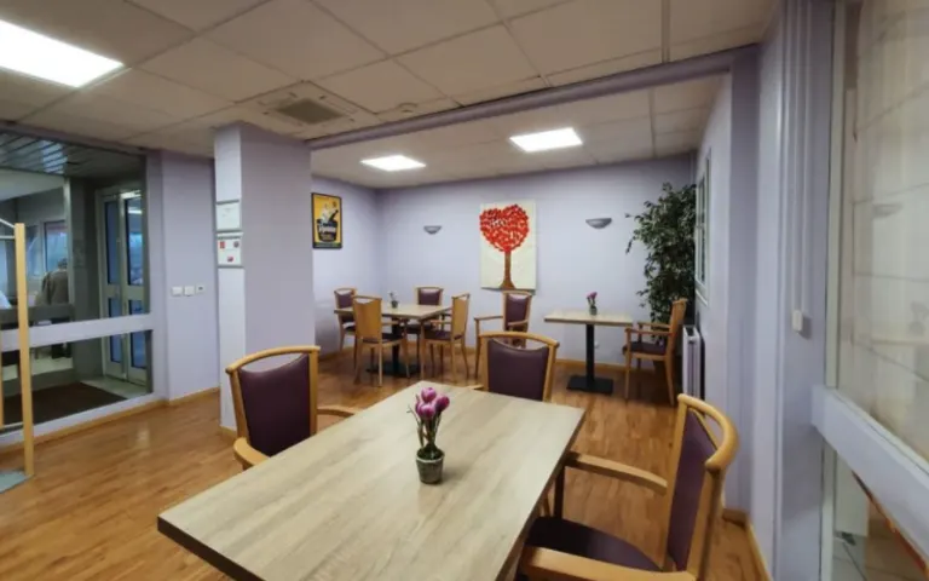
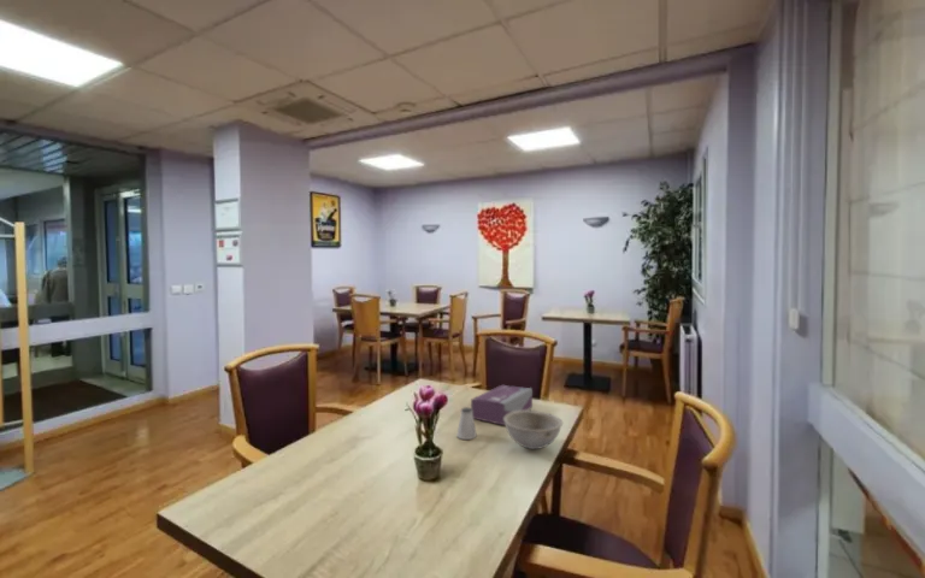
+ tissue box [470,384,534,426]
+ saltshaker [455,406,478,441]
+ bowl [503,409,564,450]
